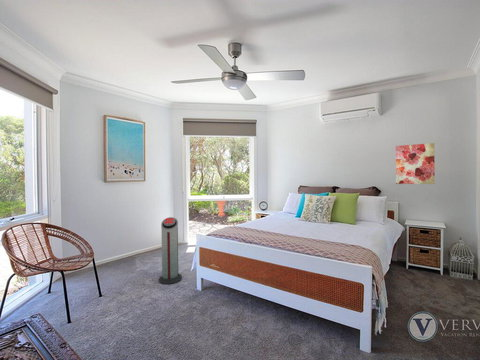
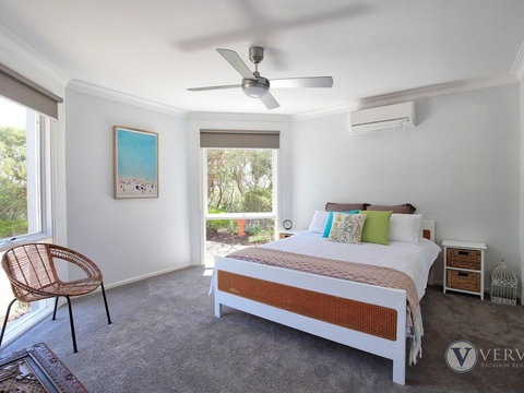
- air purifier [158,216,183,285]
- wall art [395,142,436,185]
